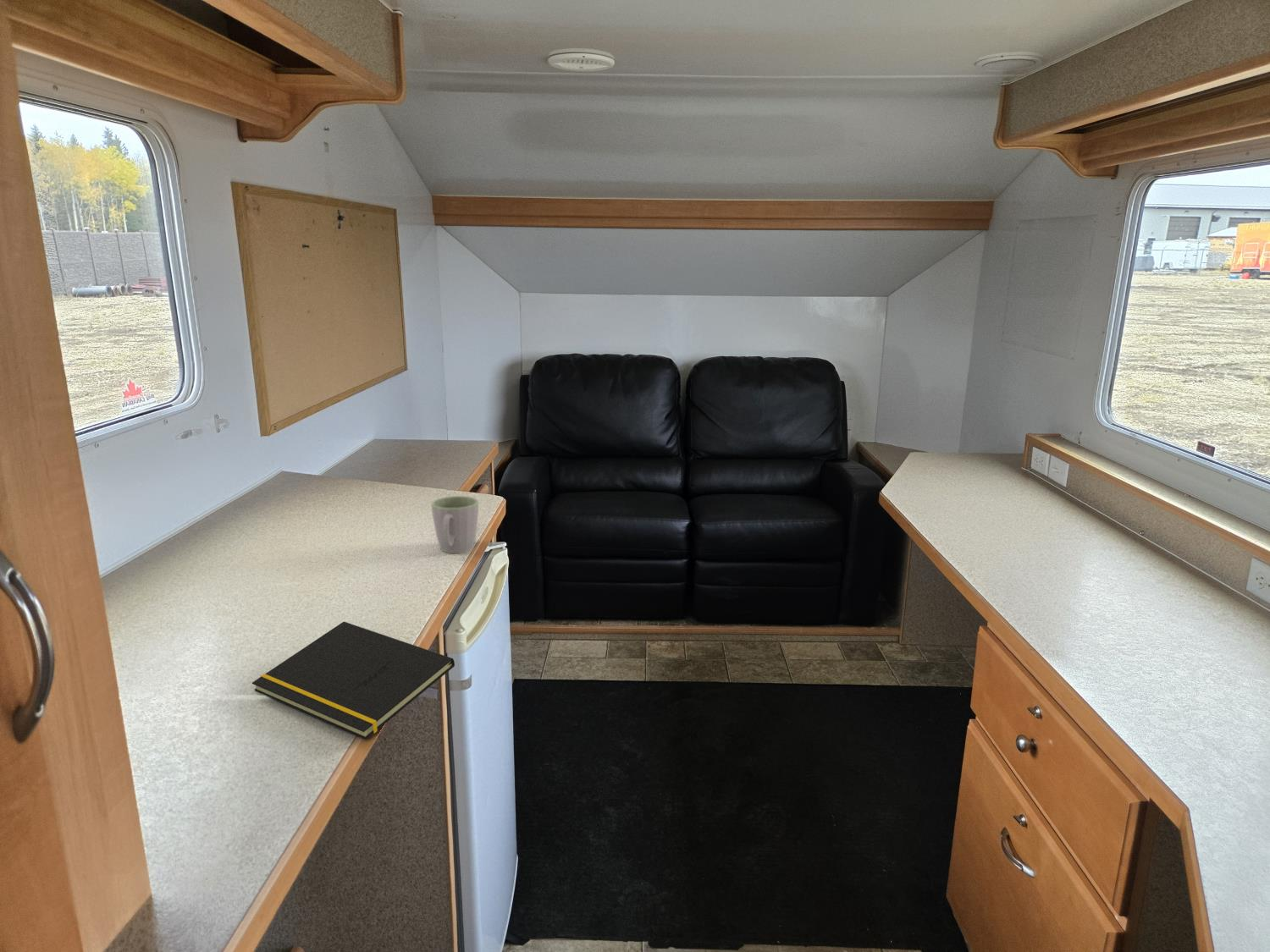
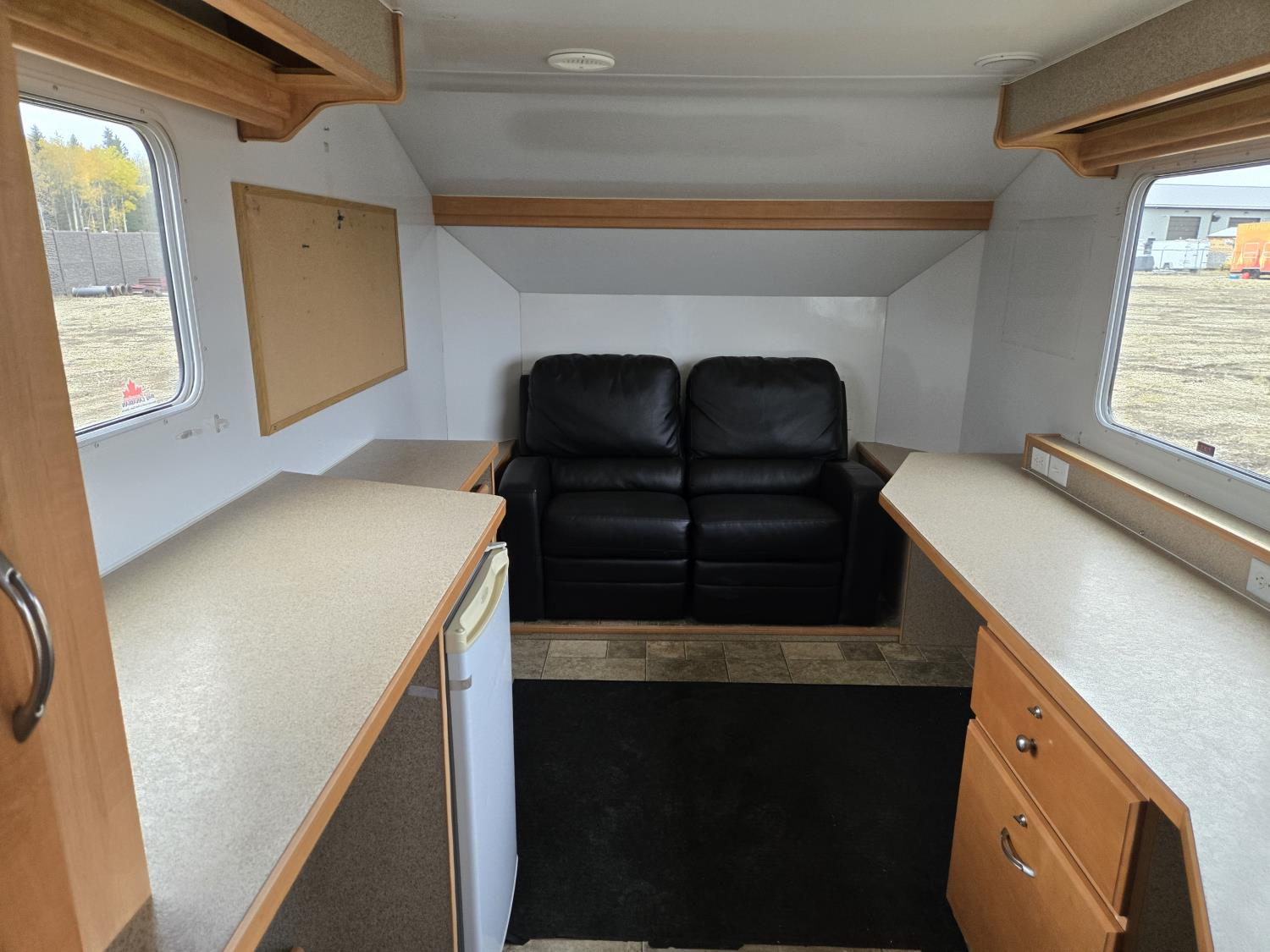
- notepad [251,620,456,740]
- mug [430,495,479,554]
